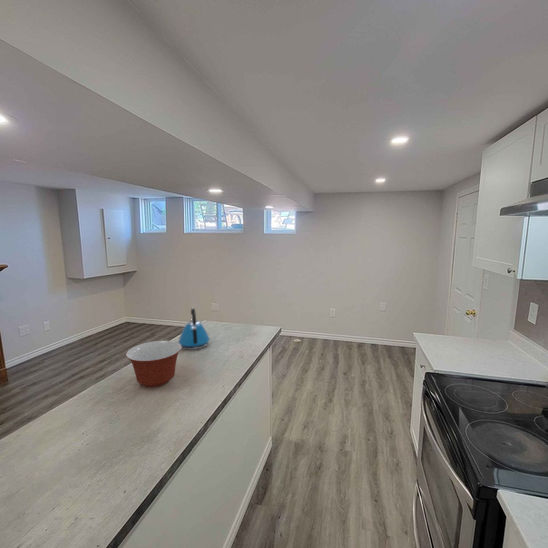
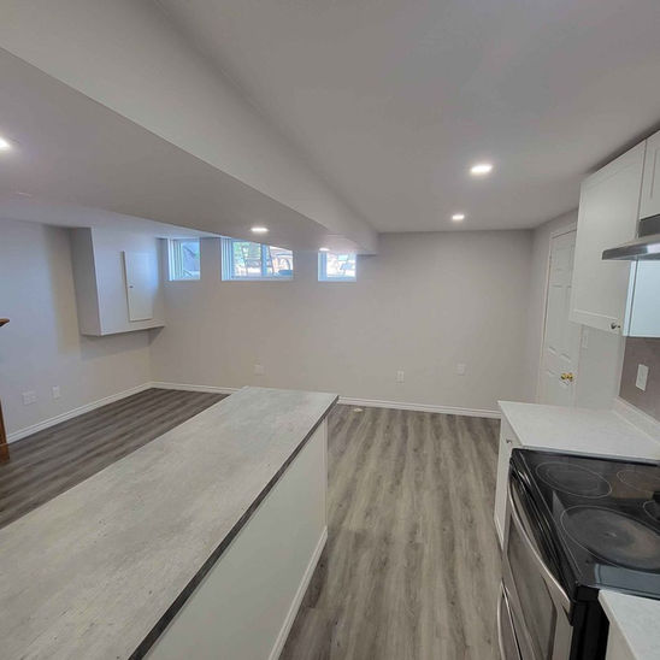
- mixing bowl [125,340,183,388]
- kettle [177,307,211,351]
